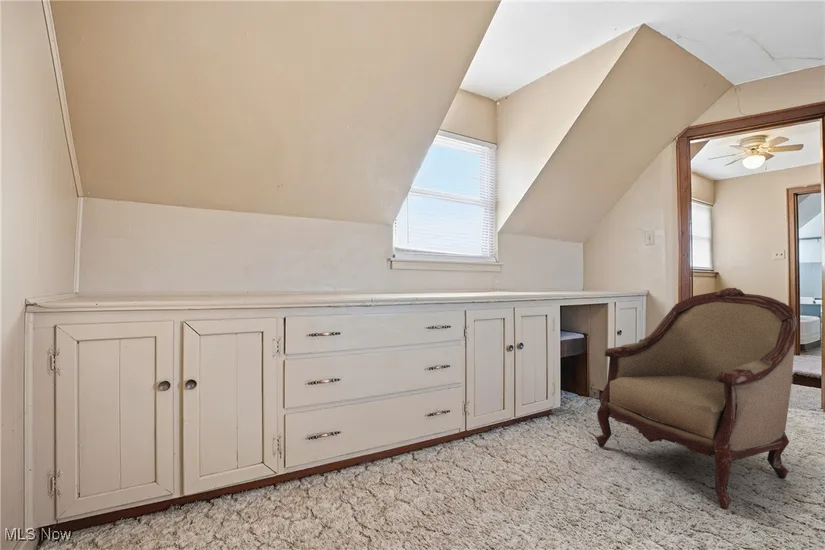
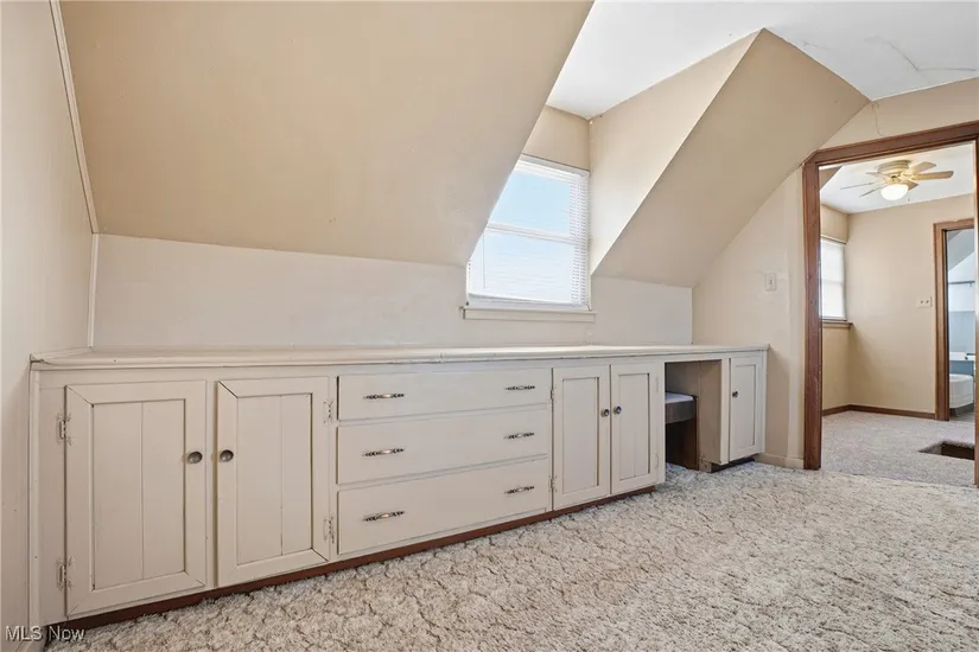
- armchair [595,287,799,510]
